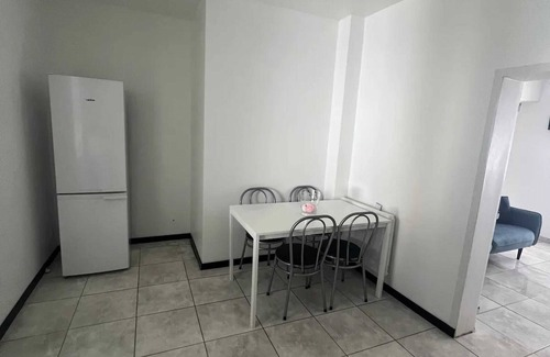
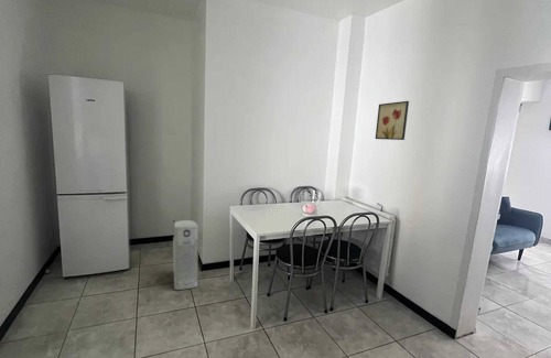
+ air purifier [172,219,199,291]
+ wall art [375,100,410,141]
